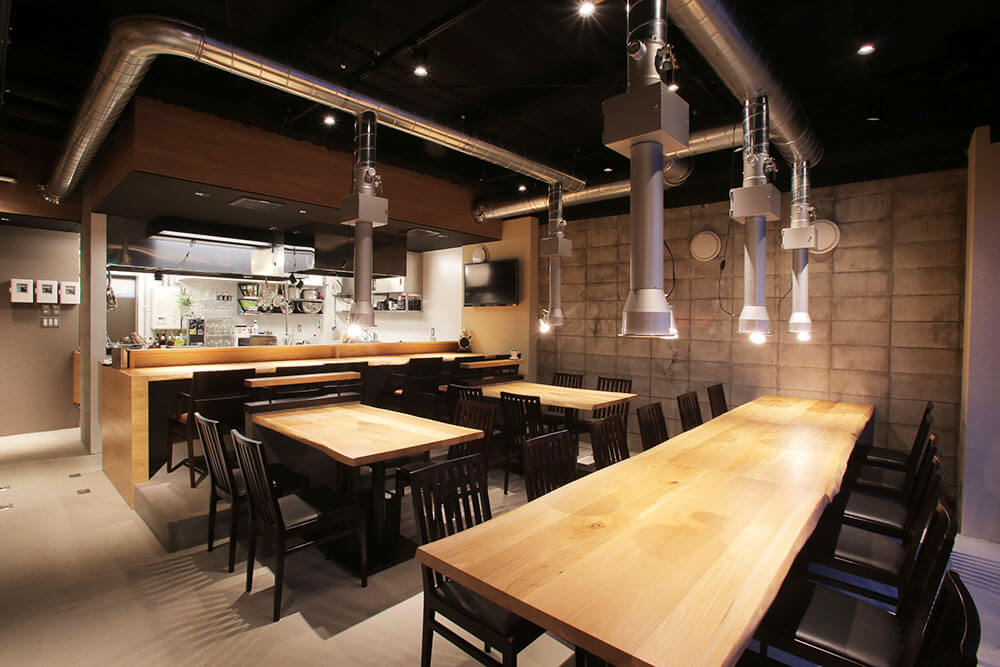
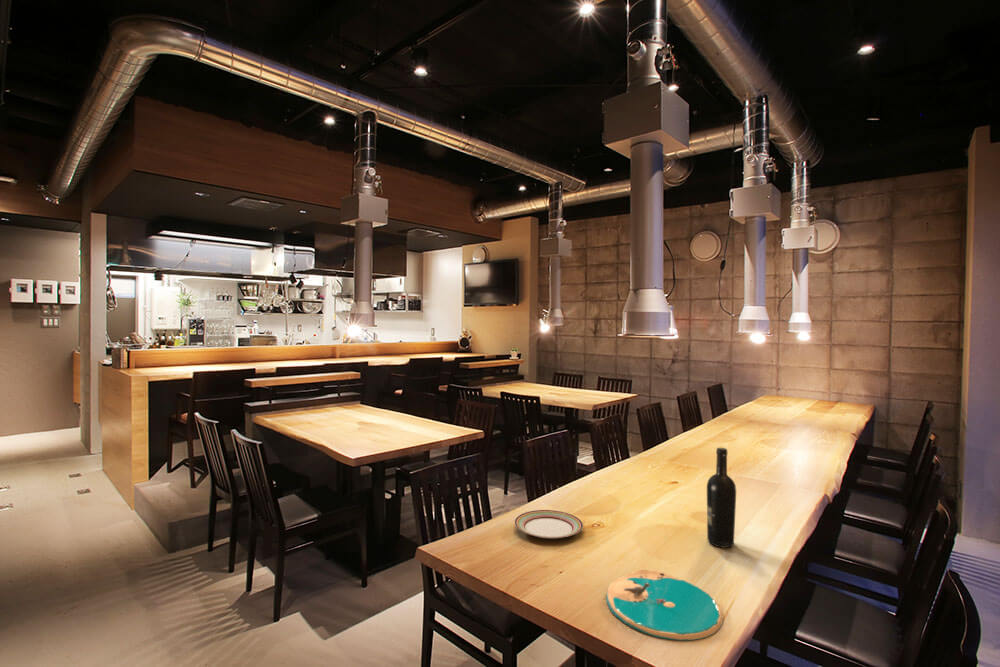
+ wine bottle [706,447,737,549]
+ plate [605,568,724,641]
+ plate [514,509,584,540]
